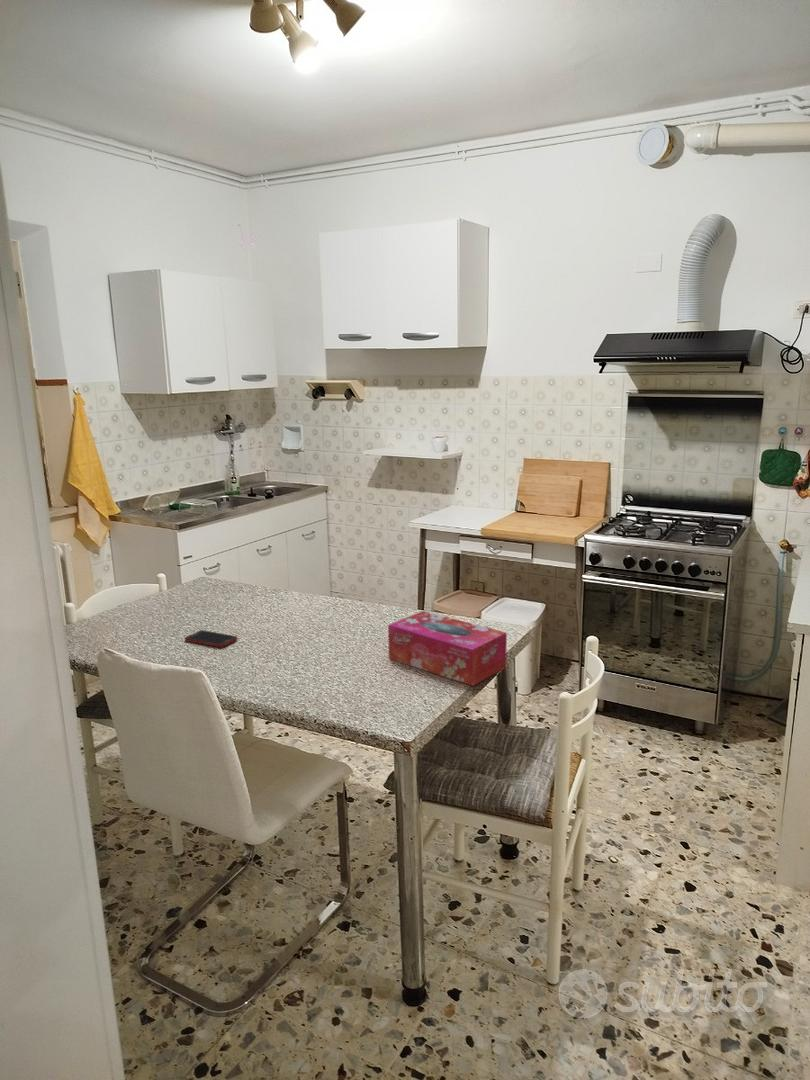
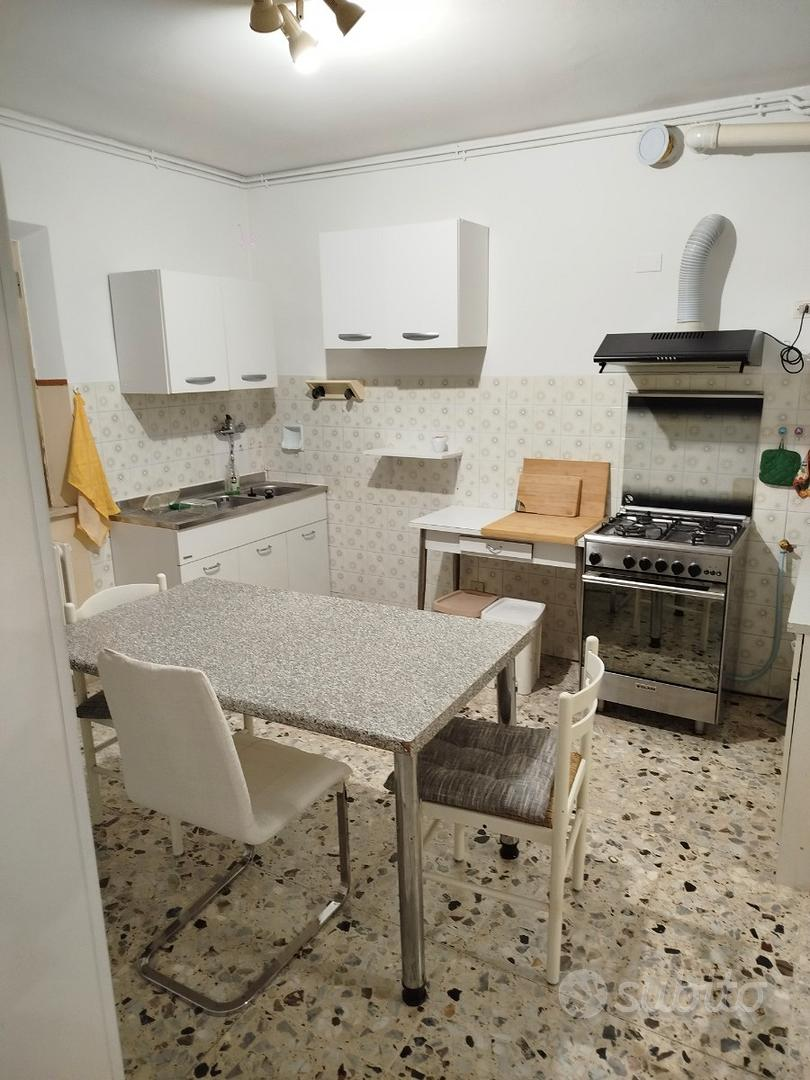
- cell phone [184,629,239,648]
- tissue box [387,610,508,687]
